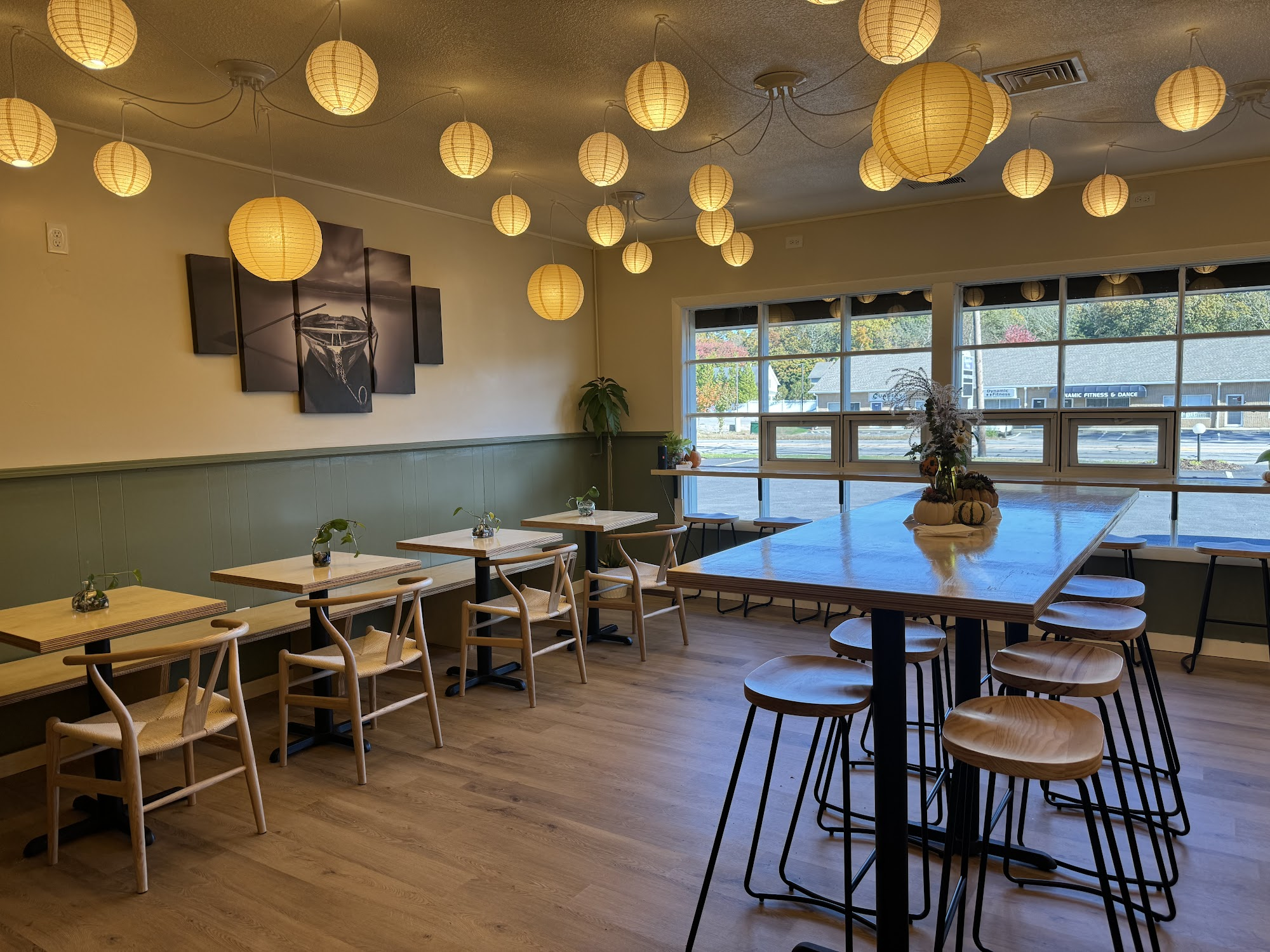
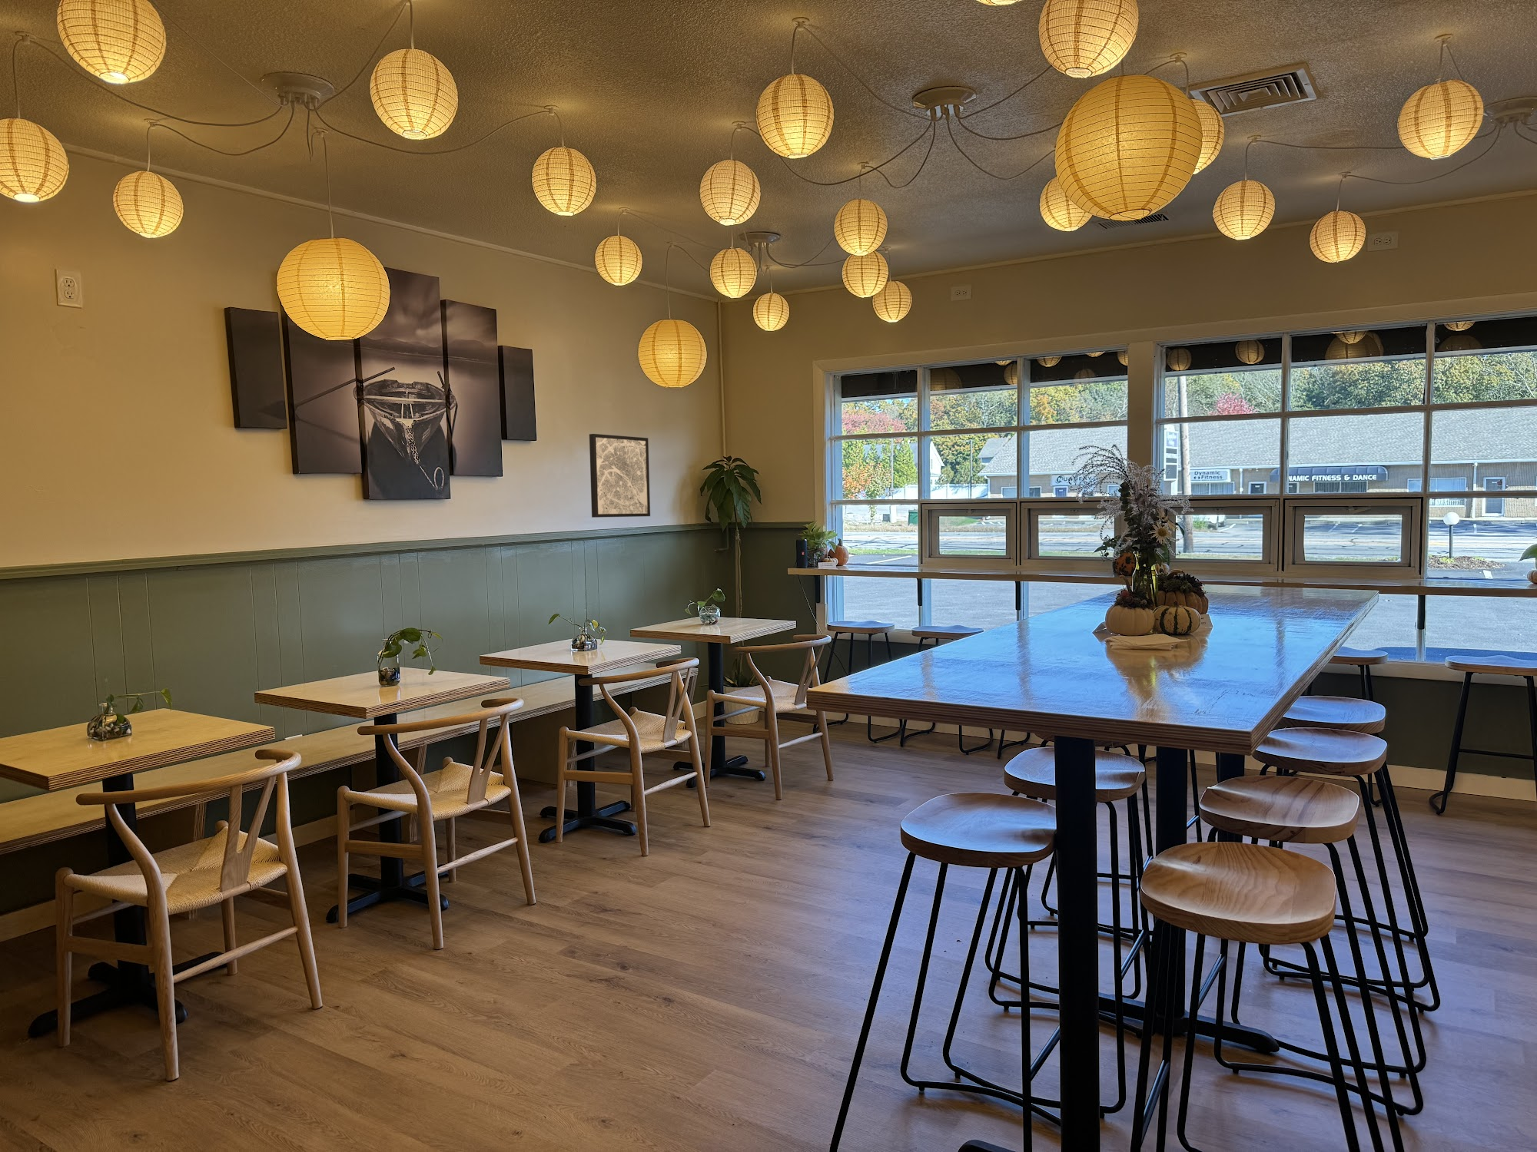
+ wall art [588,433,651,518]
